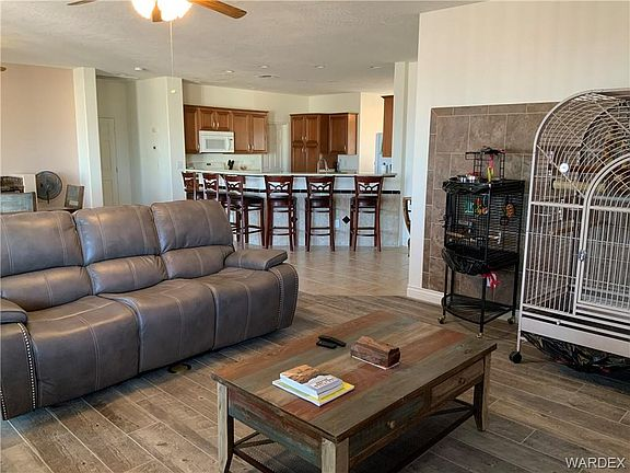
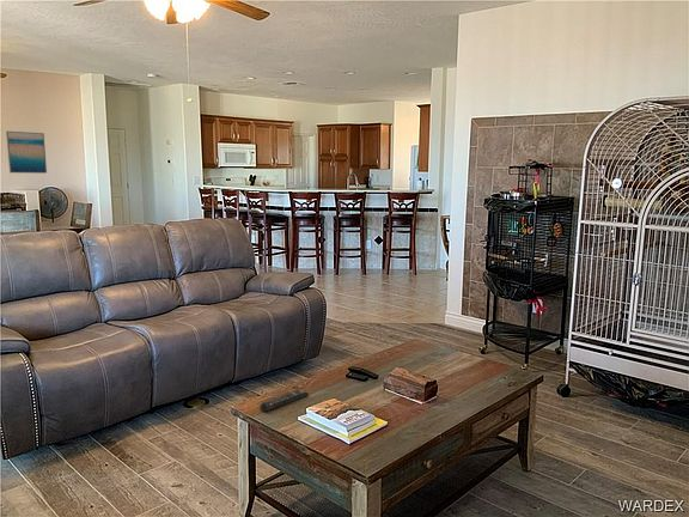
+ wall art [5,130,48,175]
+ remote control [260,388,310,413]
